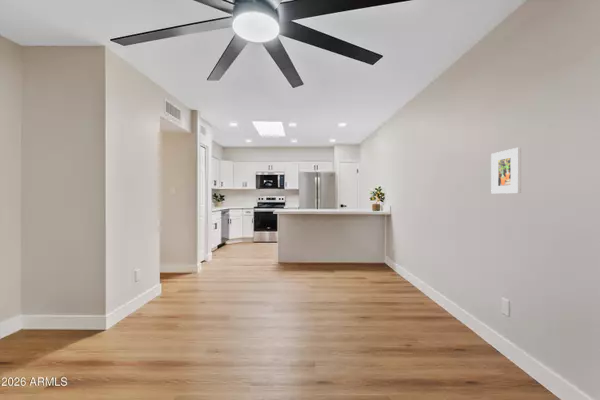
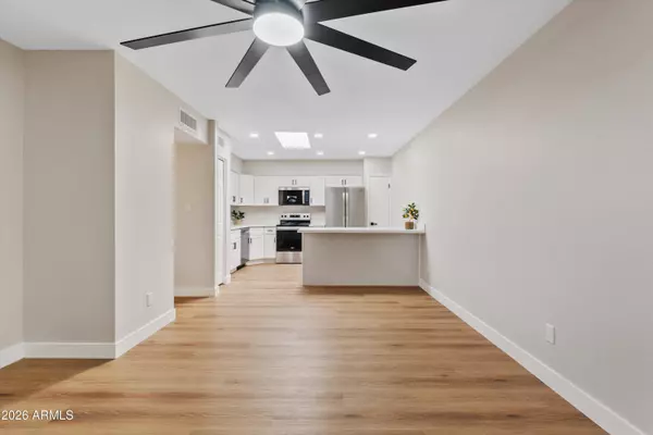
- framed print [490,147,522,195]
